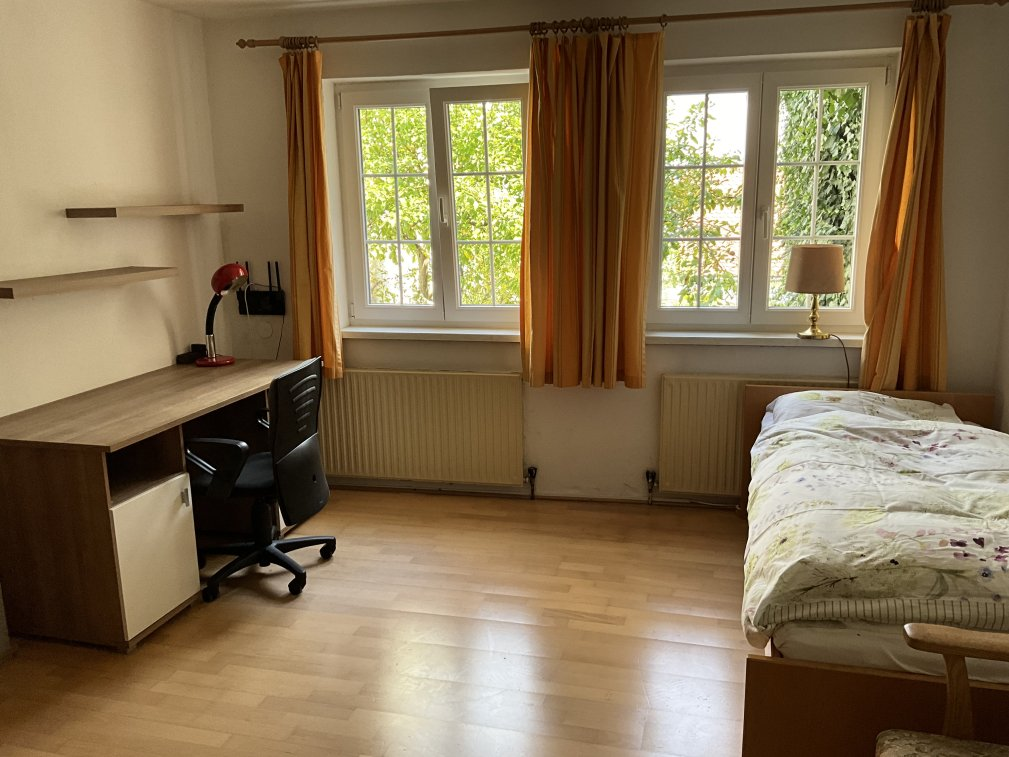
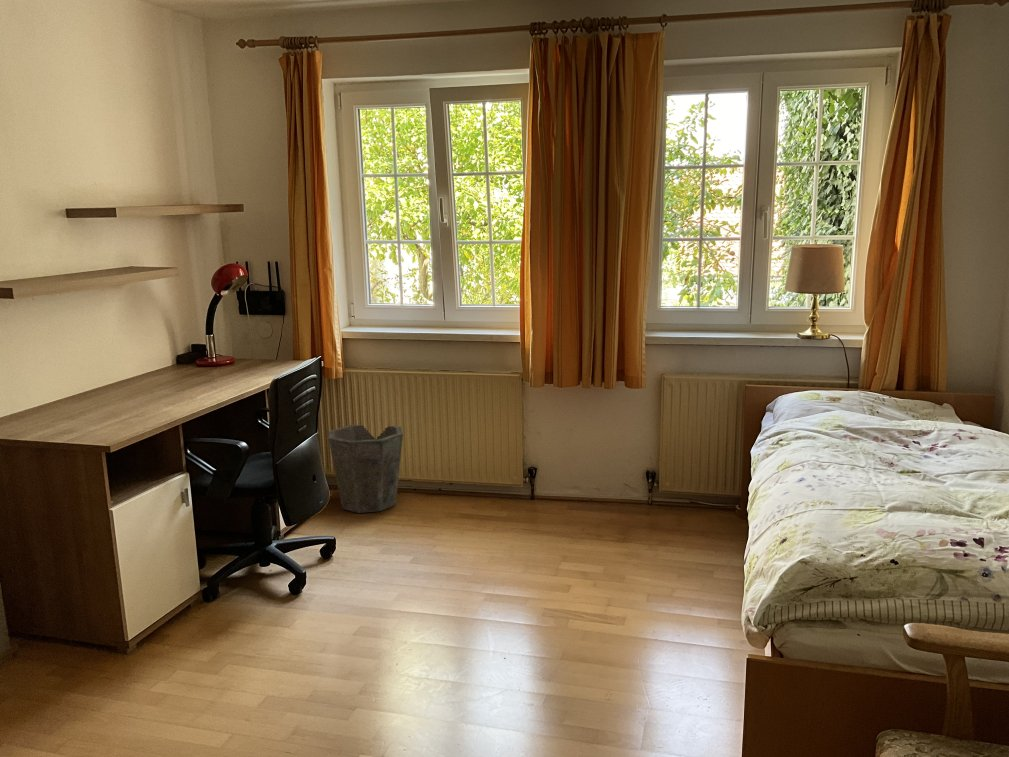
+ waste bin [327,424,404,514]
